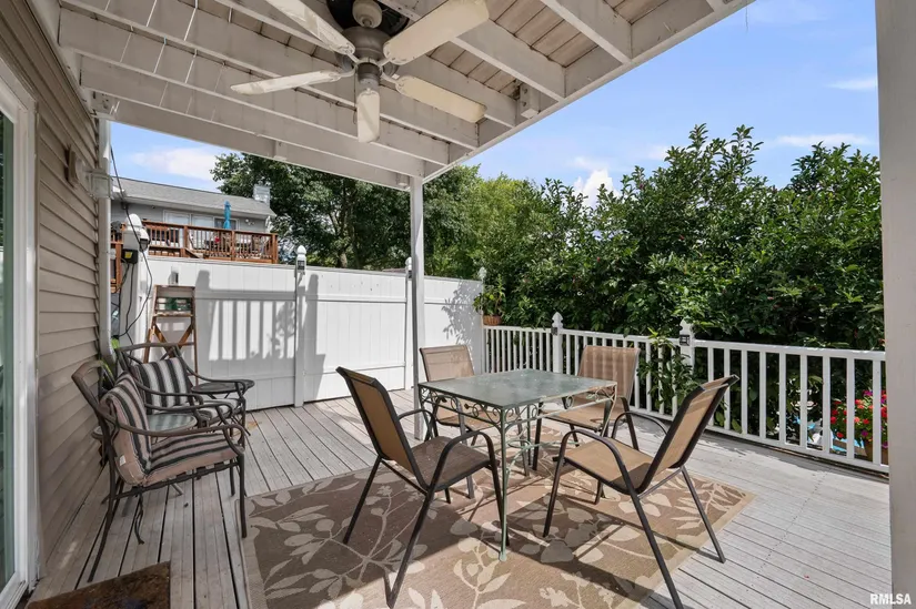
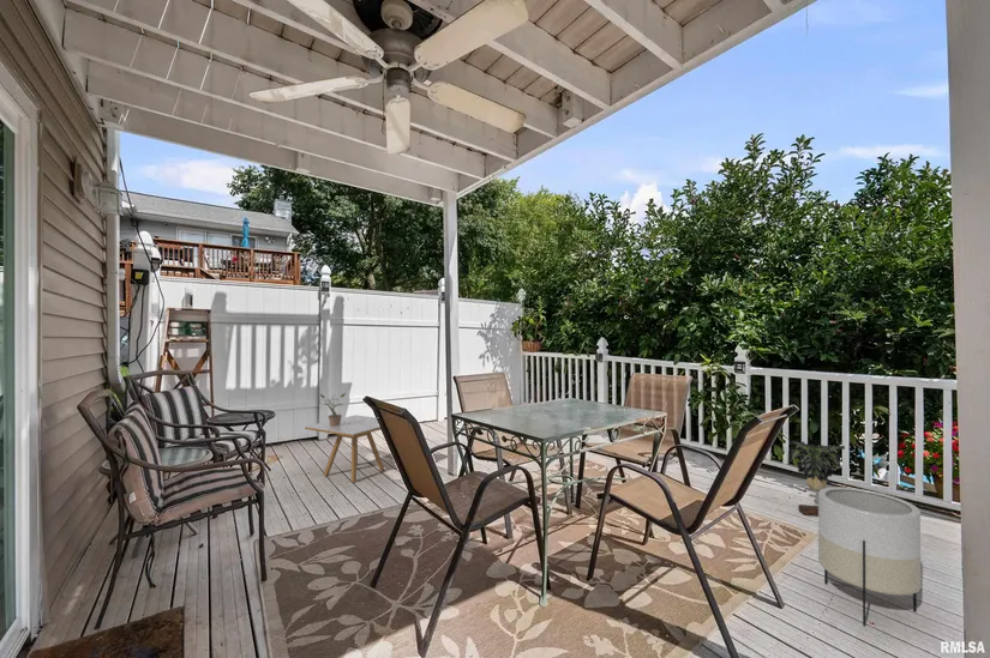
+ planter [817,485,923,627]
+ potted plant [319,392,347,427]
+ decorative plant [788,439,846,517]
+ side table [304,413,385,483]
